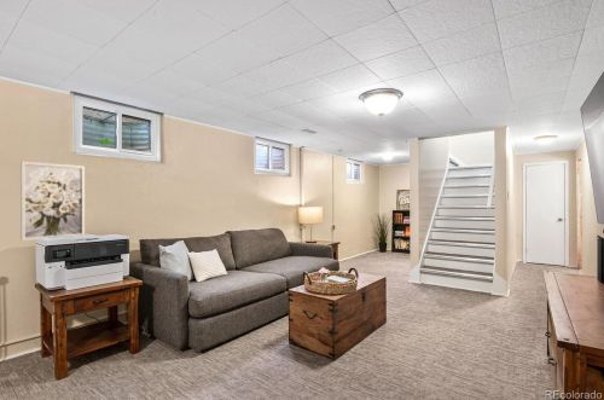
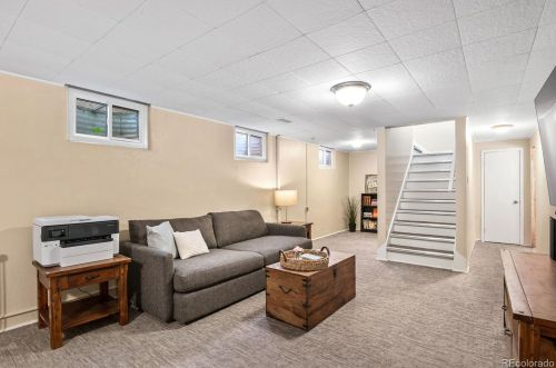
- wall art [19,161,86,242]
